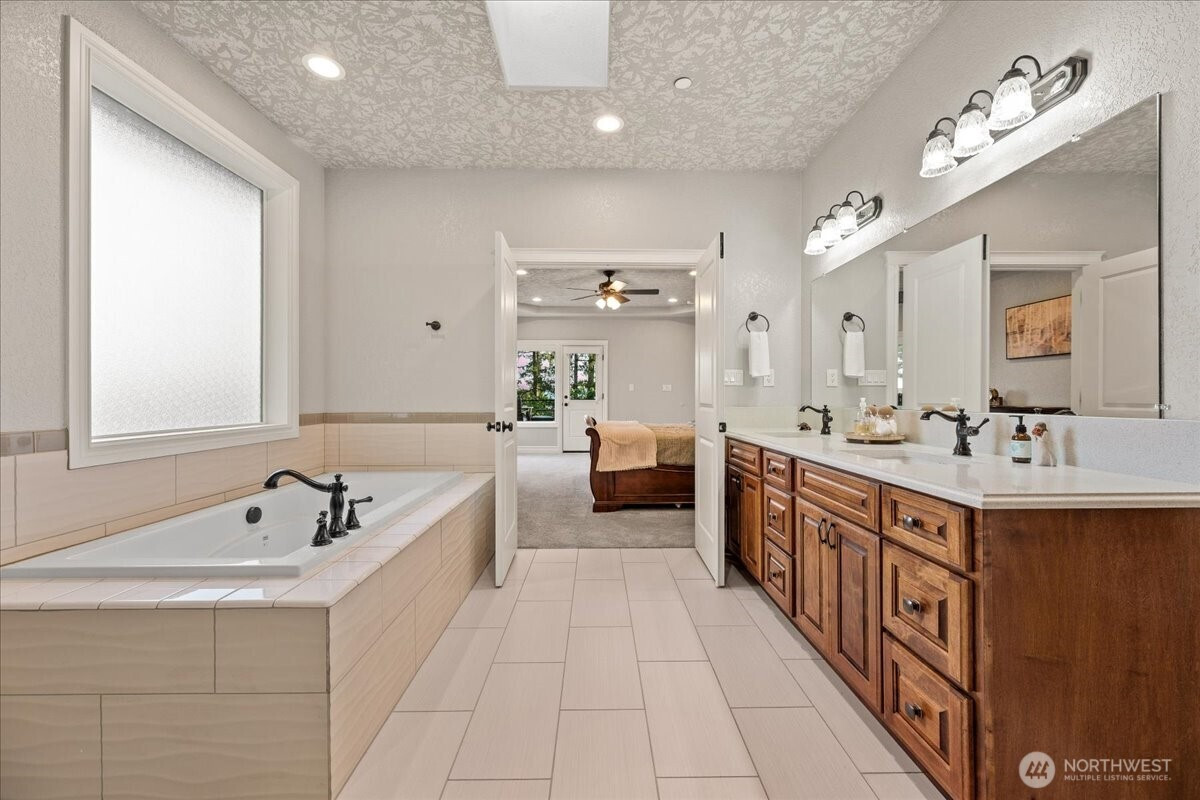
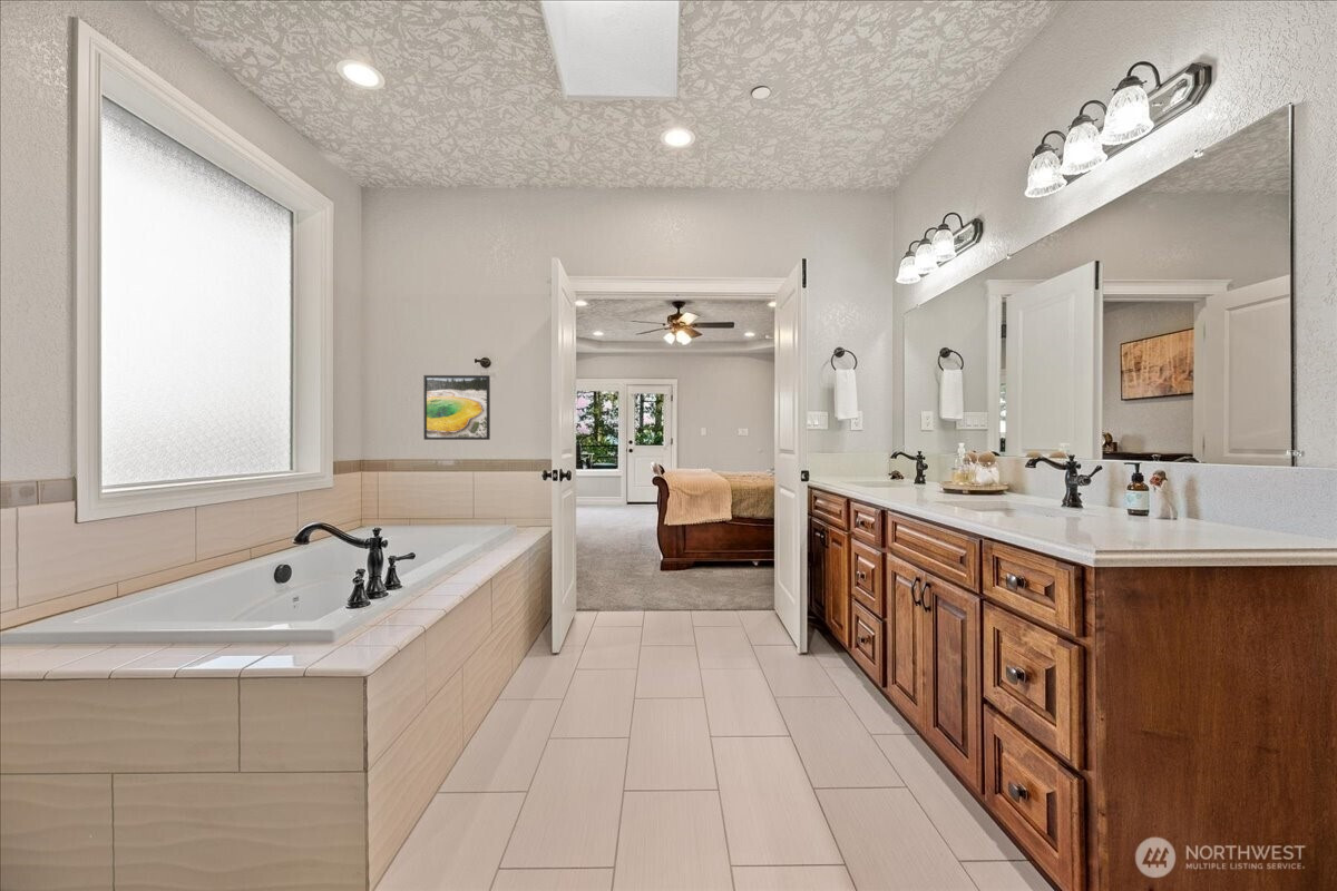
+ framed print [422,374,491,441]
